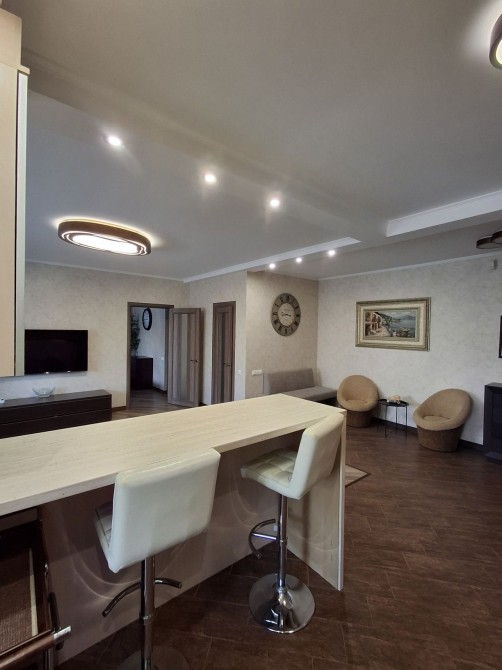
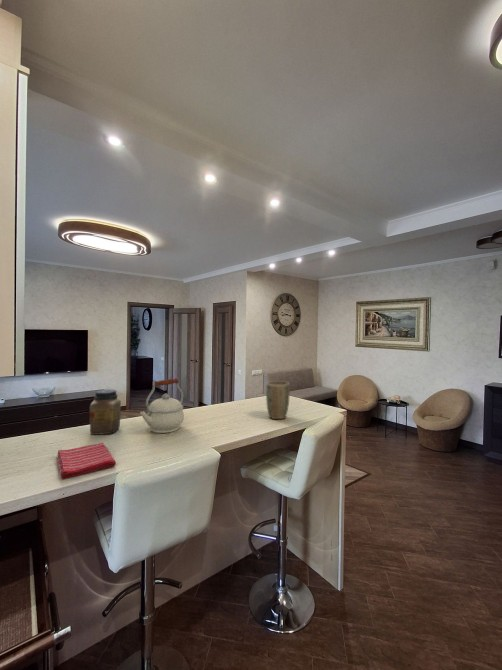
+ dish towel [56,442,117,480]
+ kettle [139,377,185,434]
+ plant pot [265,380,291,420]
+ jar [89,388,122,435]
